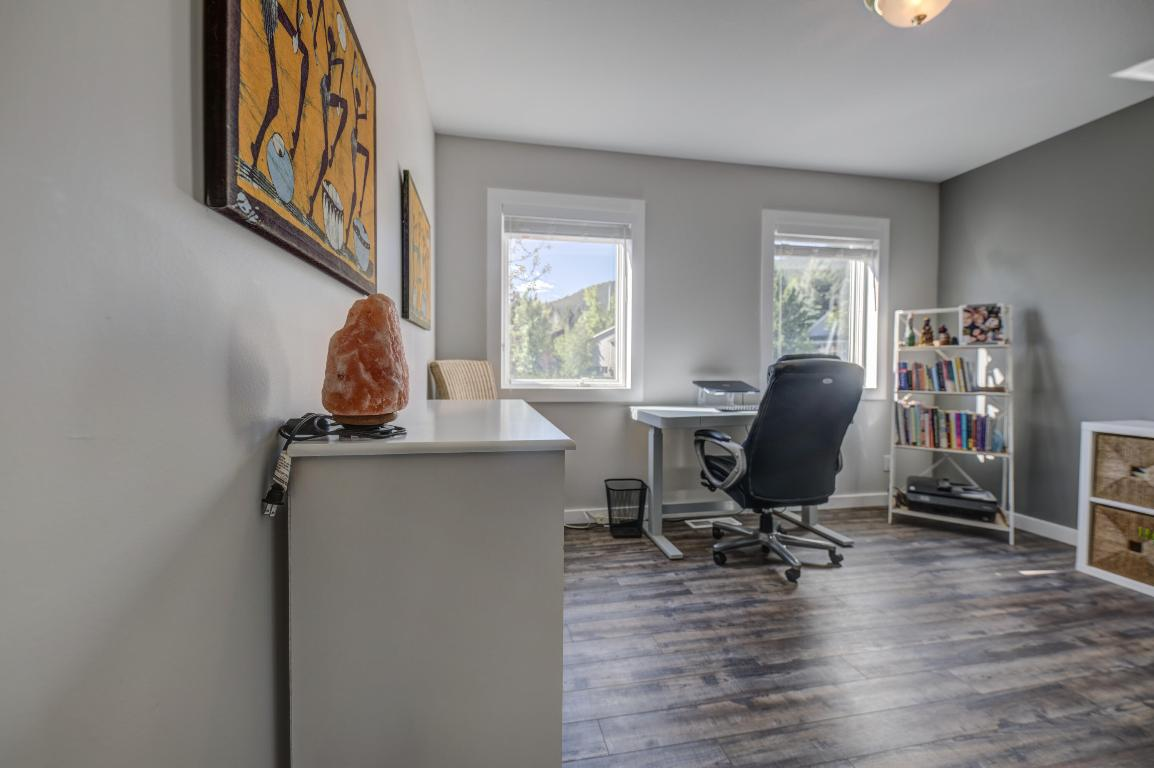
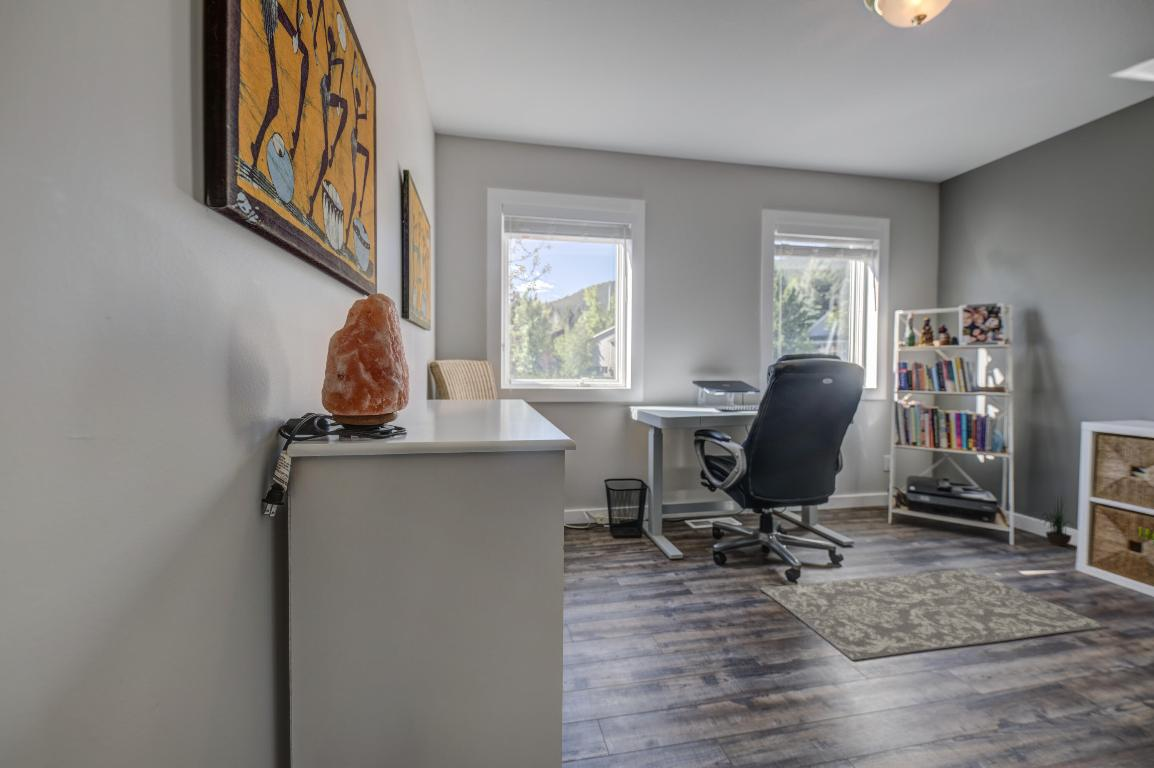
+ rug [758,568,1110,662]
+ potted plant [1038,491,1078,547]
